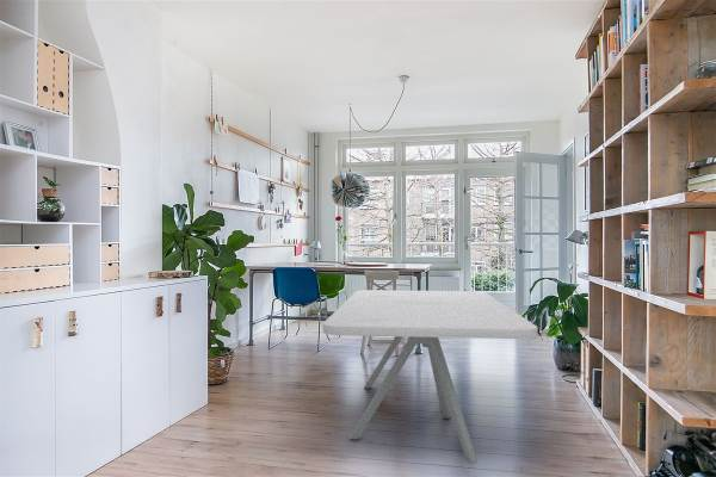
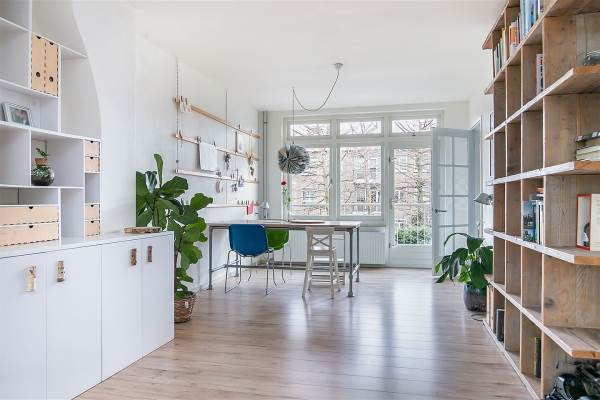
- dining table [322,289,538,464]
